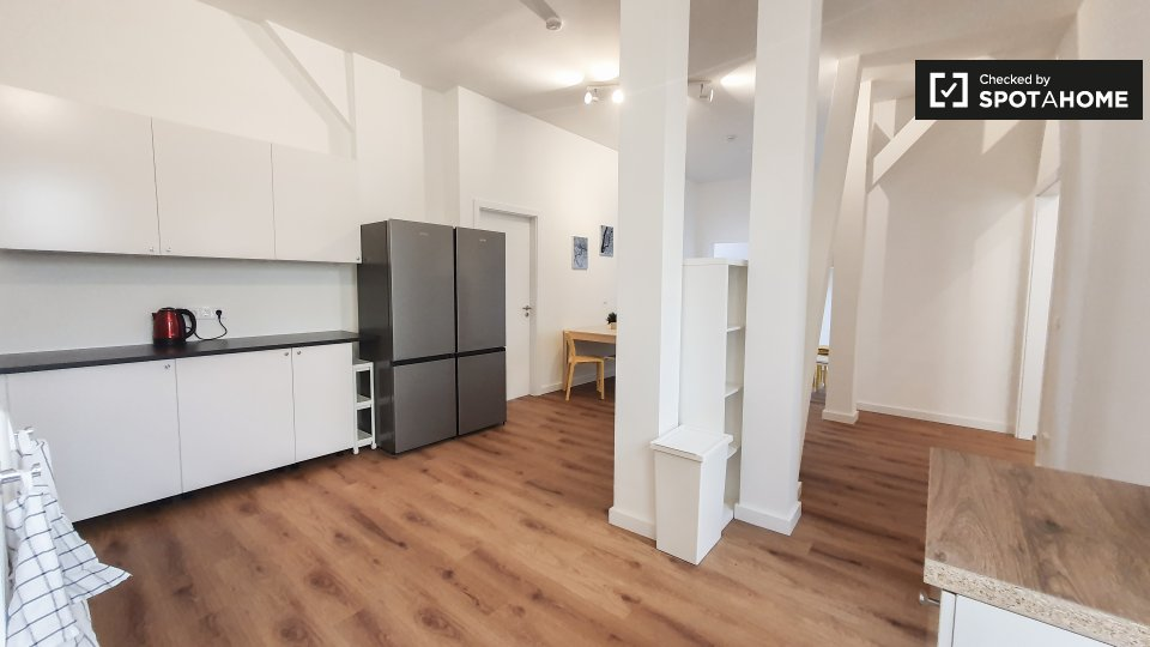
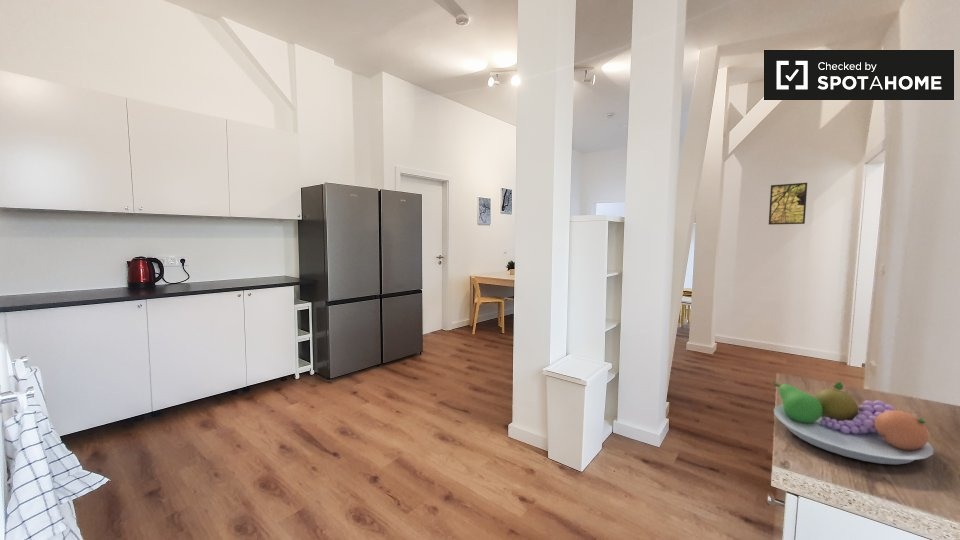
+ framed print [768,182,808,226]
+ fruit bowl [772,380,934,466]
